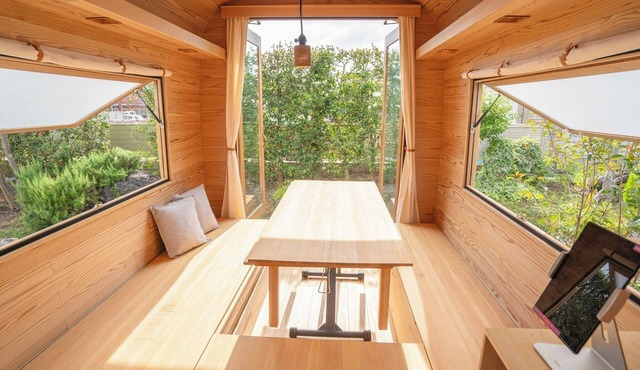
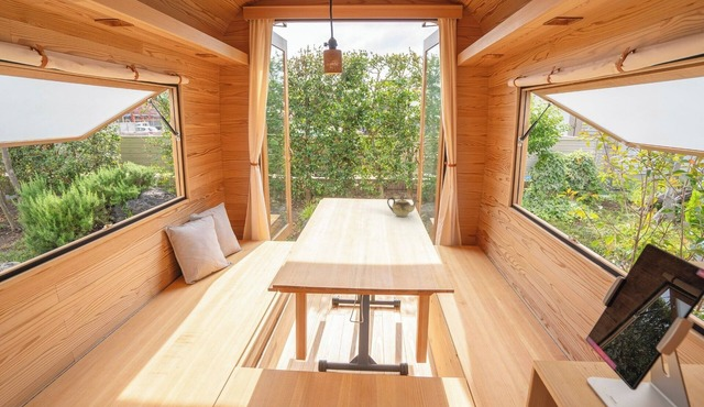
+ teapot [386,195,420,218]
